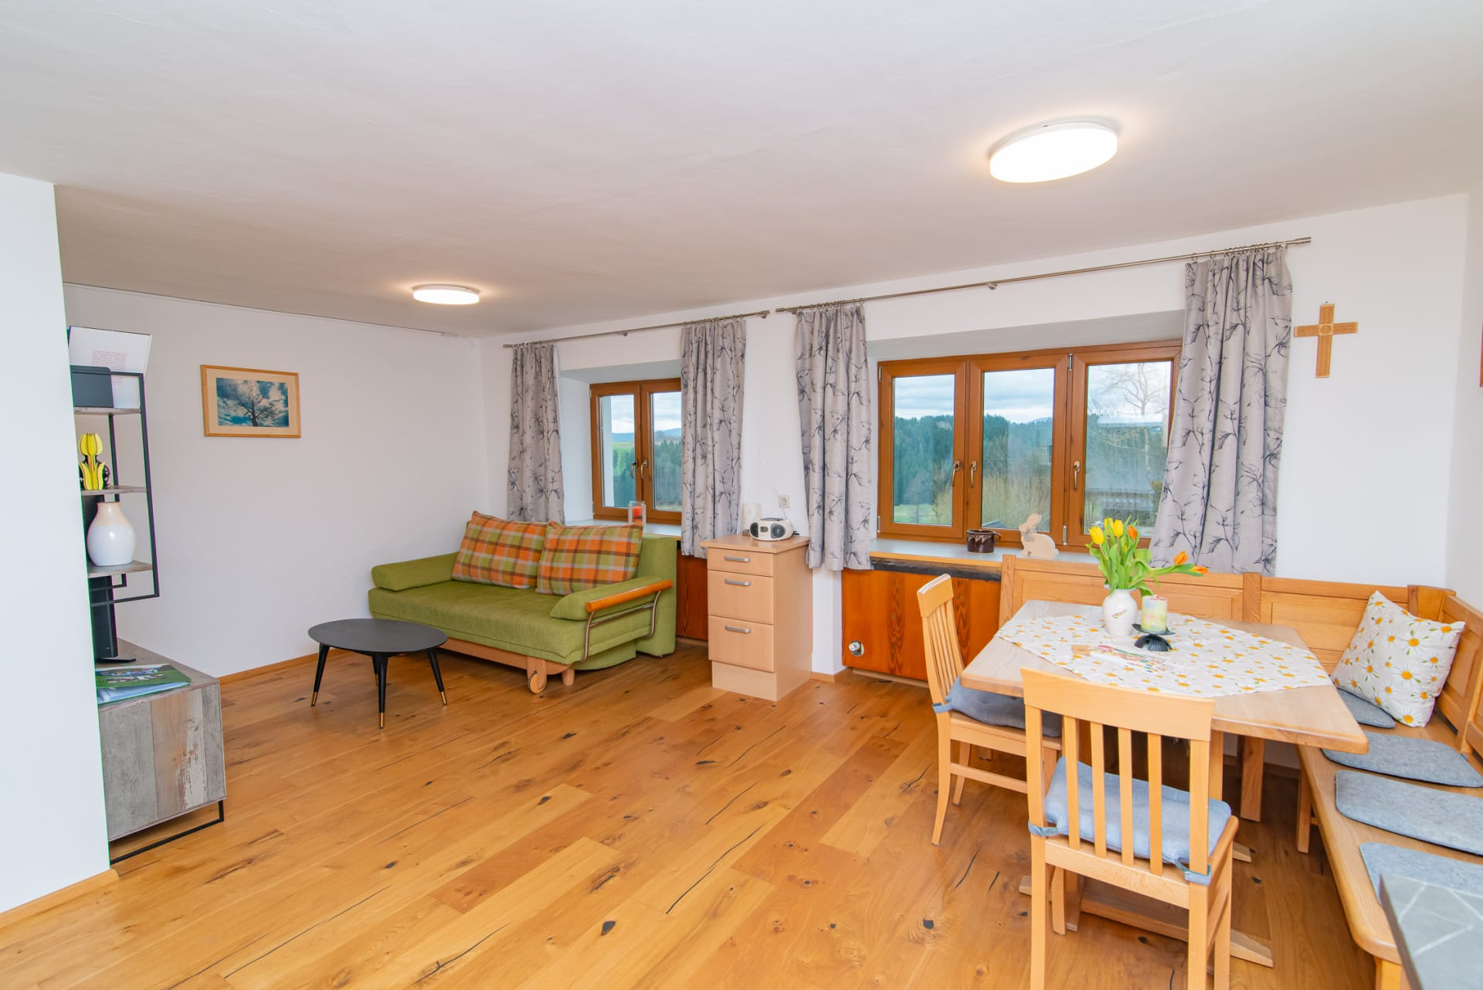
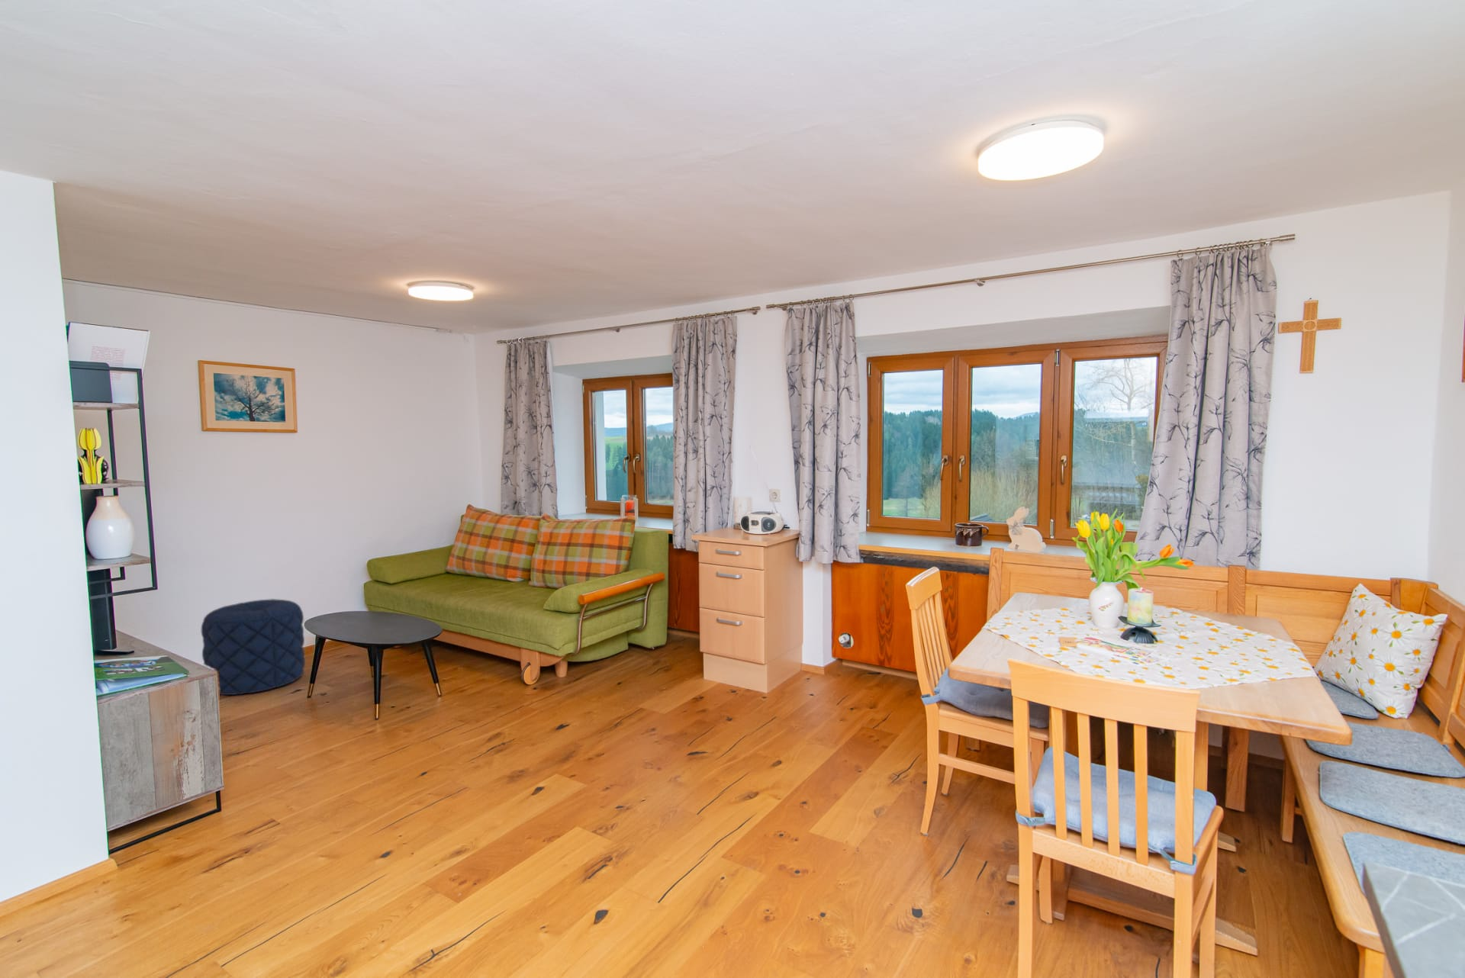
+ pouf [201,598,306,695]
